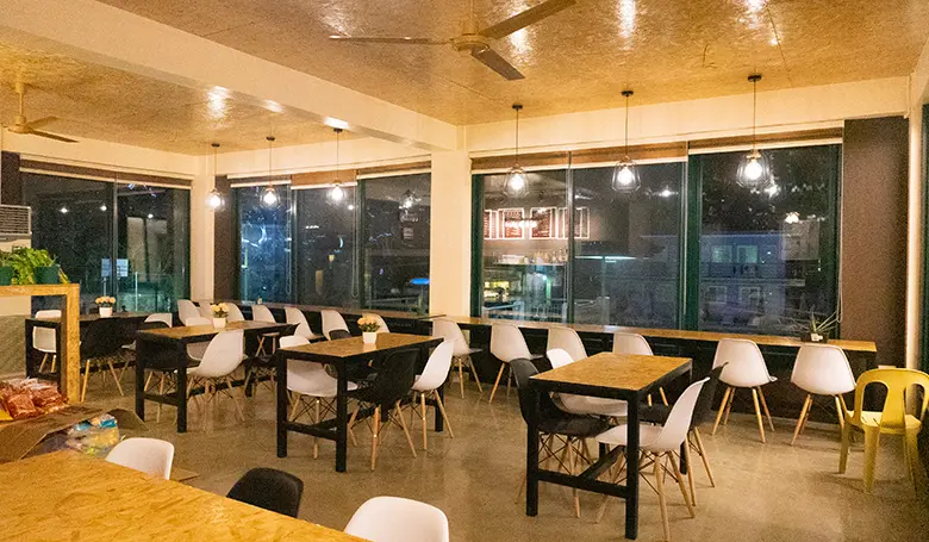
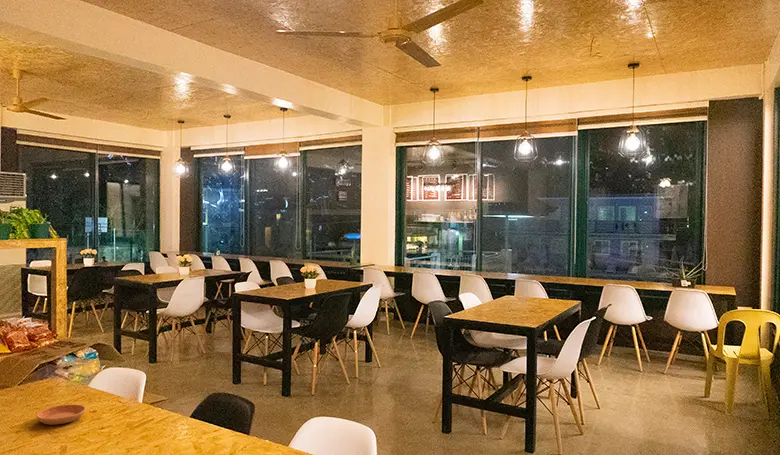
+ saucer [35,404,87,426]
